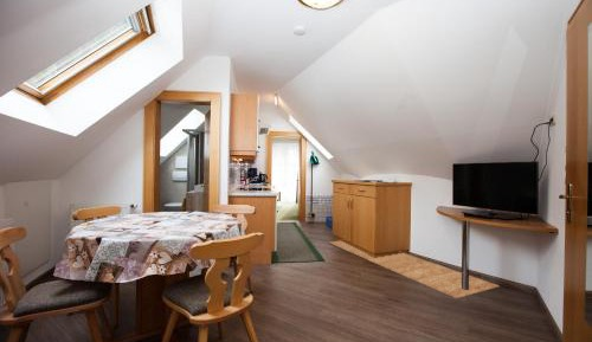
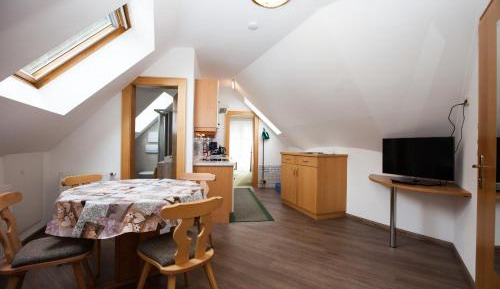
- rug [327,239,501,299]
